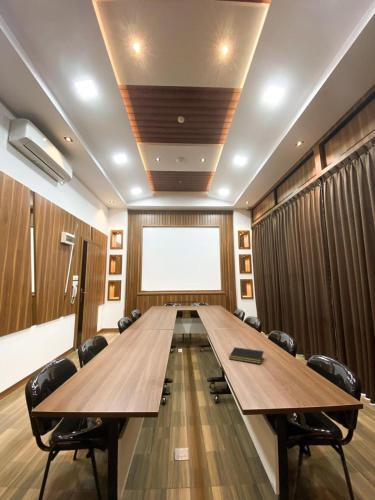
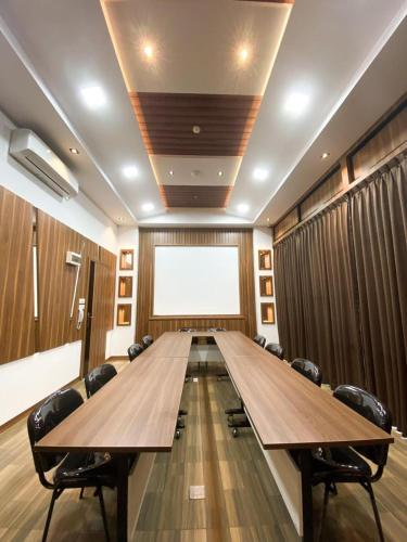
- notepad [228,346,265,365]
